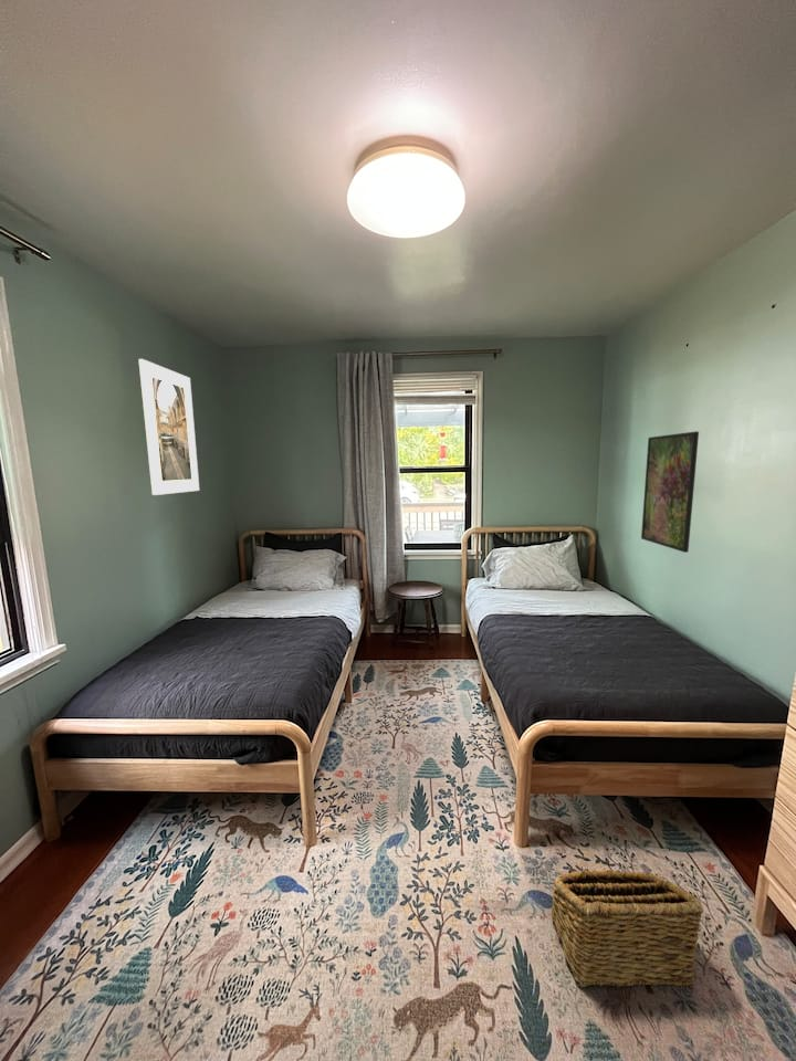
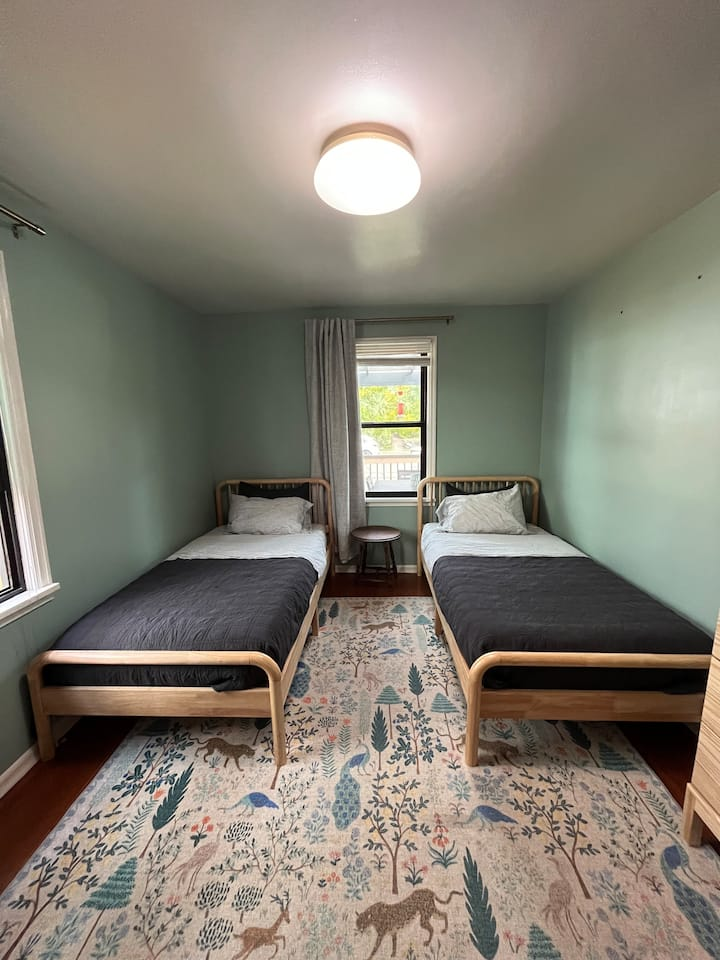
- basket [551,869,705,988]
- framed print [640,430,700,554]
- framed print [137,358,200,496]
